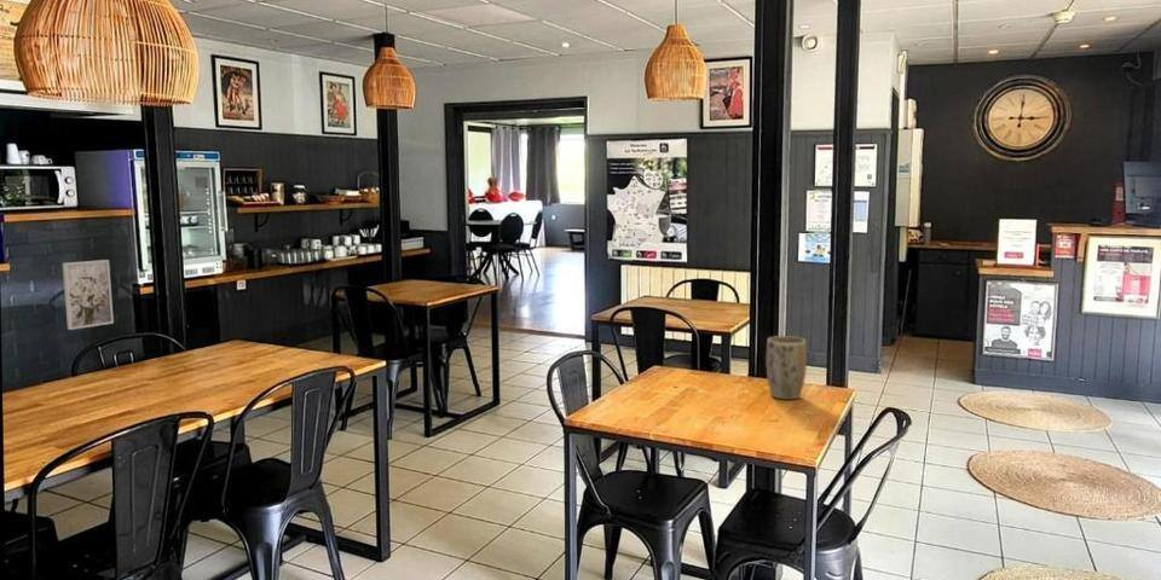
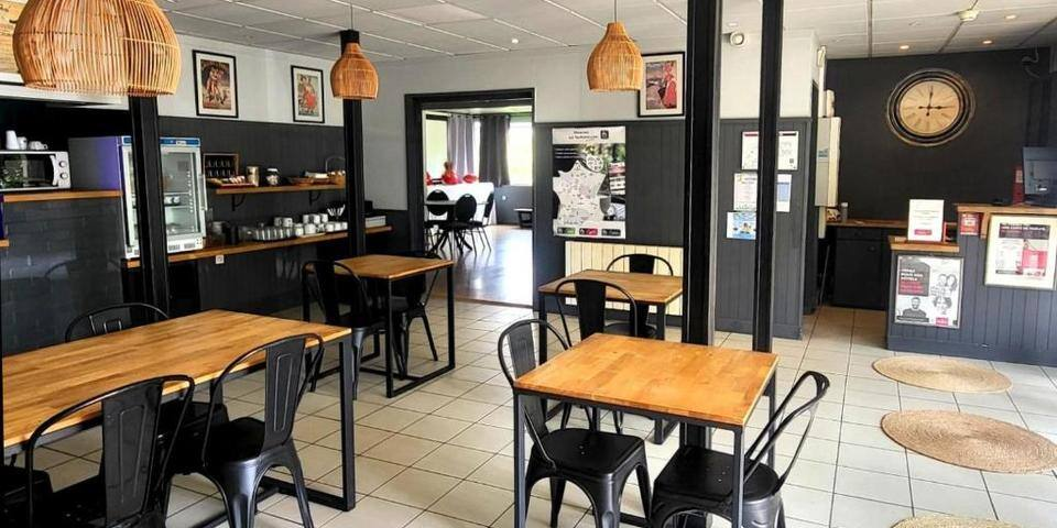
- plant pot [766,335,808,401]
- wall art [62,259,115,331]
